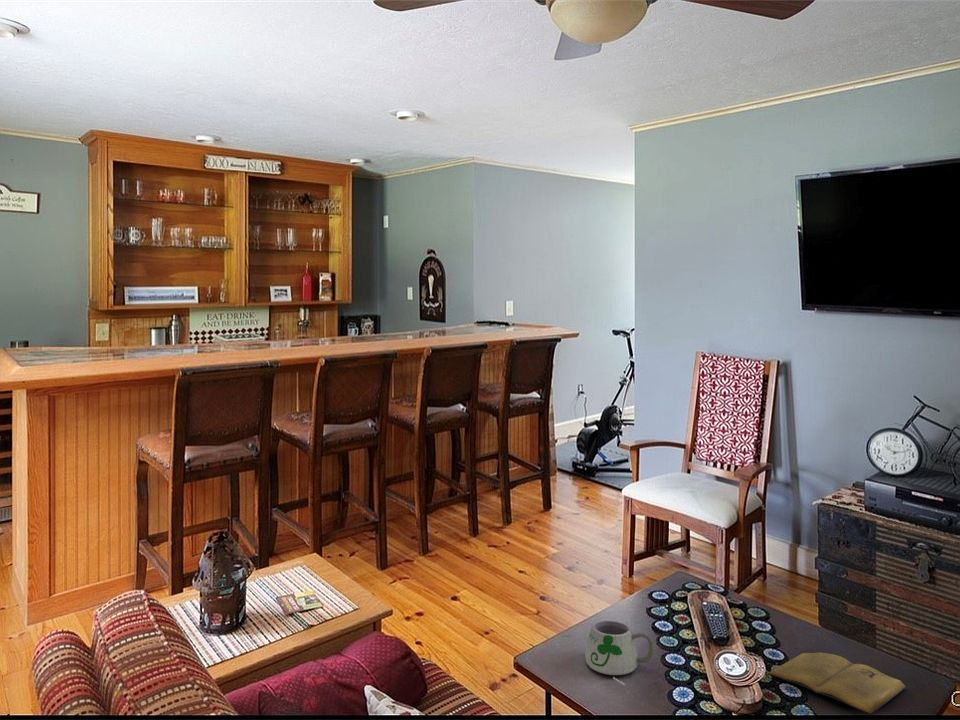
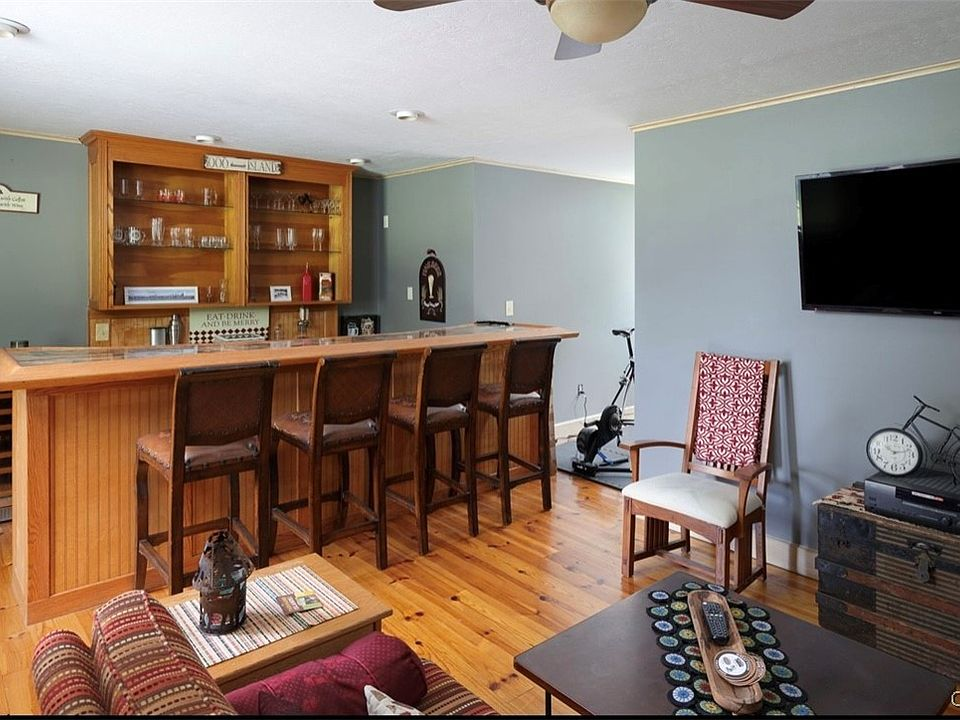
- book [767,651,907,715]
- mug [584,620,655,686]
